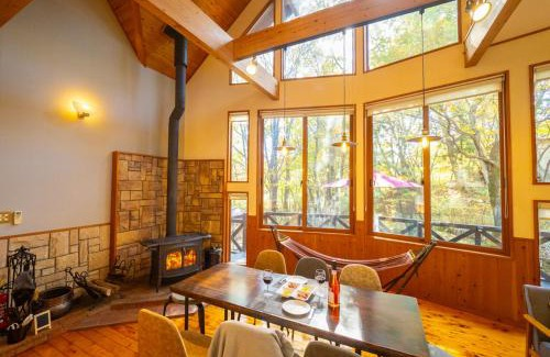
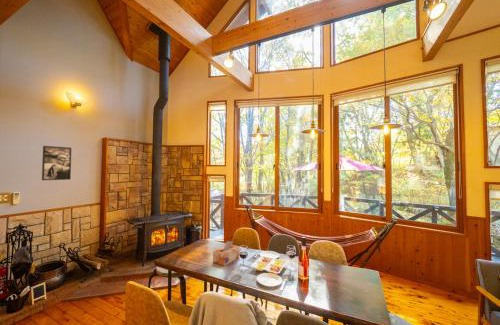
+ tissue box [212,240,240,267]
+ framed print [41,145,72,181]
